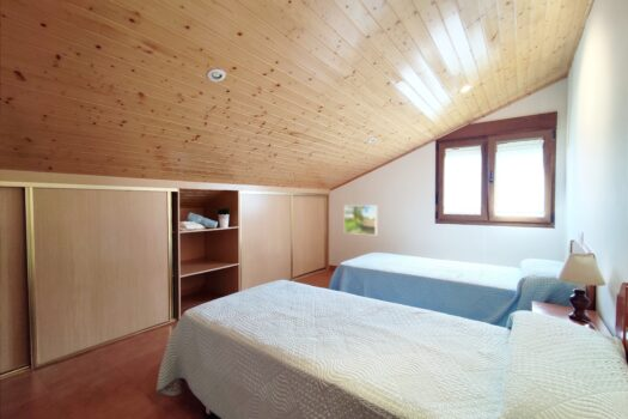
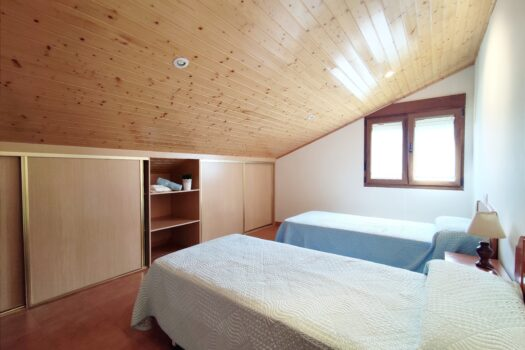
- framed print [343,204,378,236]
